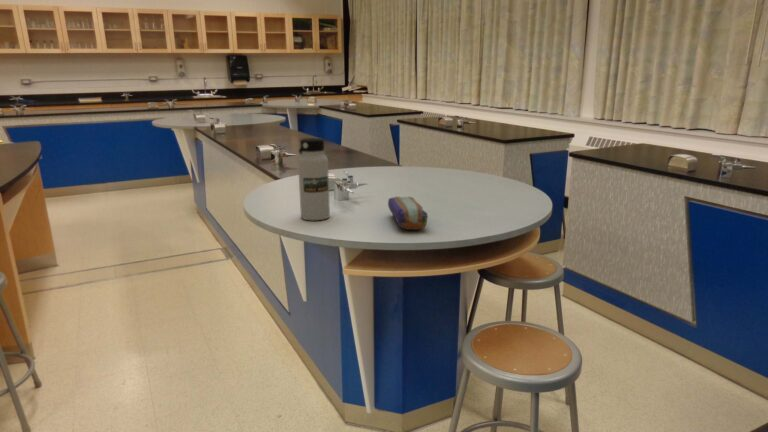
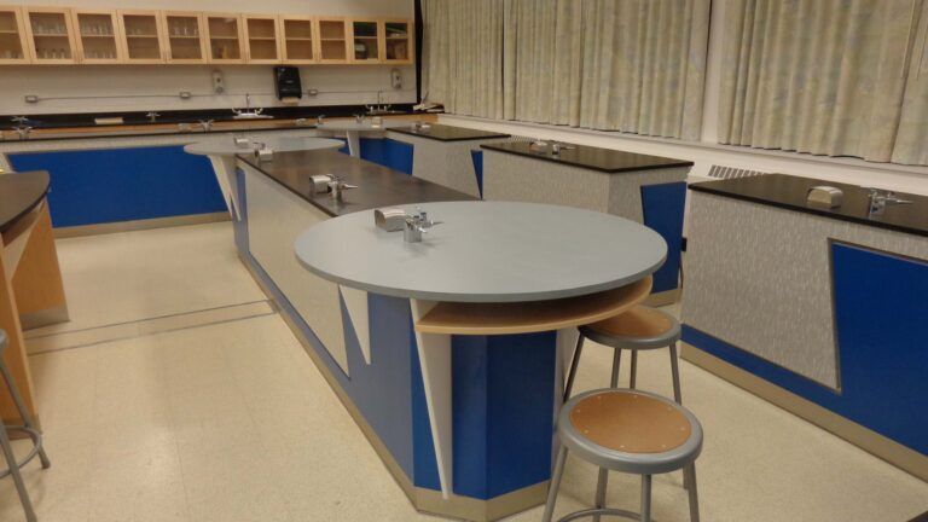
- water bottle [297,137,331,221]
- pencil case [387,196,429,231]
